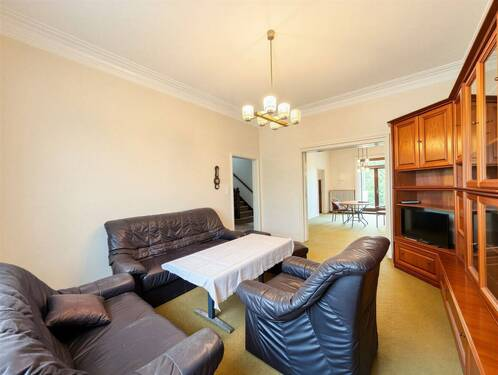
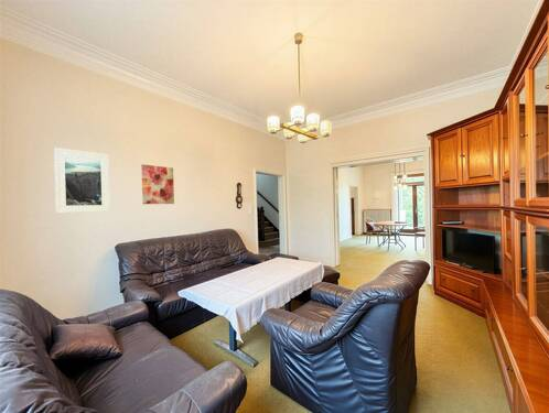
+ wall art [140,163,175,205]
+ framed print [53,146,111,214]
